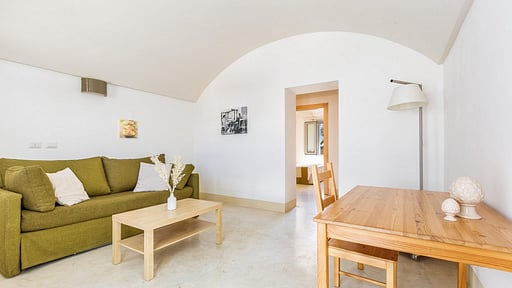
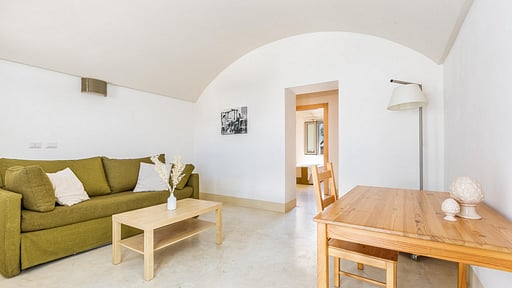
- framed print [117,118,139,140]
